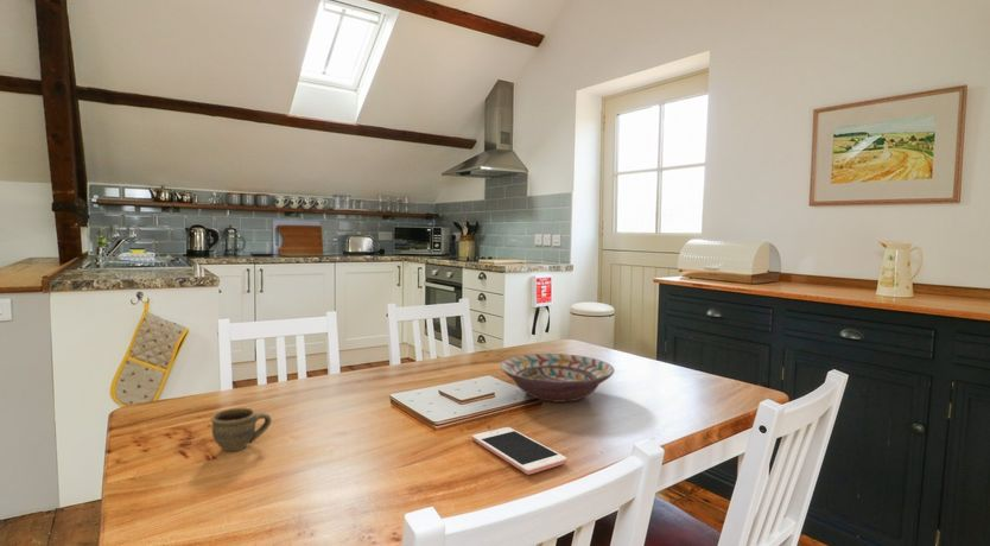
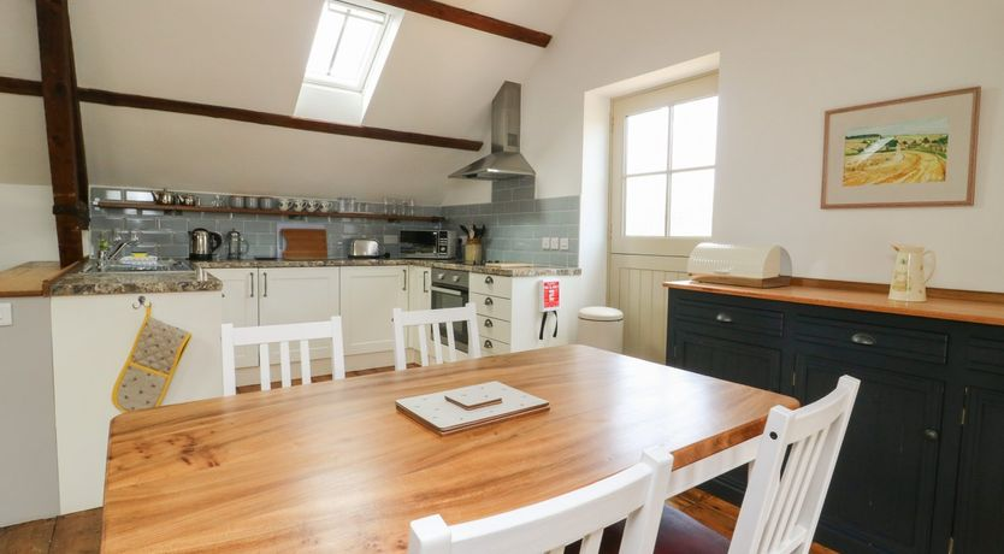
- cup [210,407,273,452]
- decorative bowl [500,353,615,404]
- cell phone [471,426,567,476]
